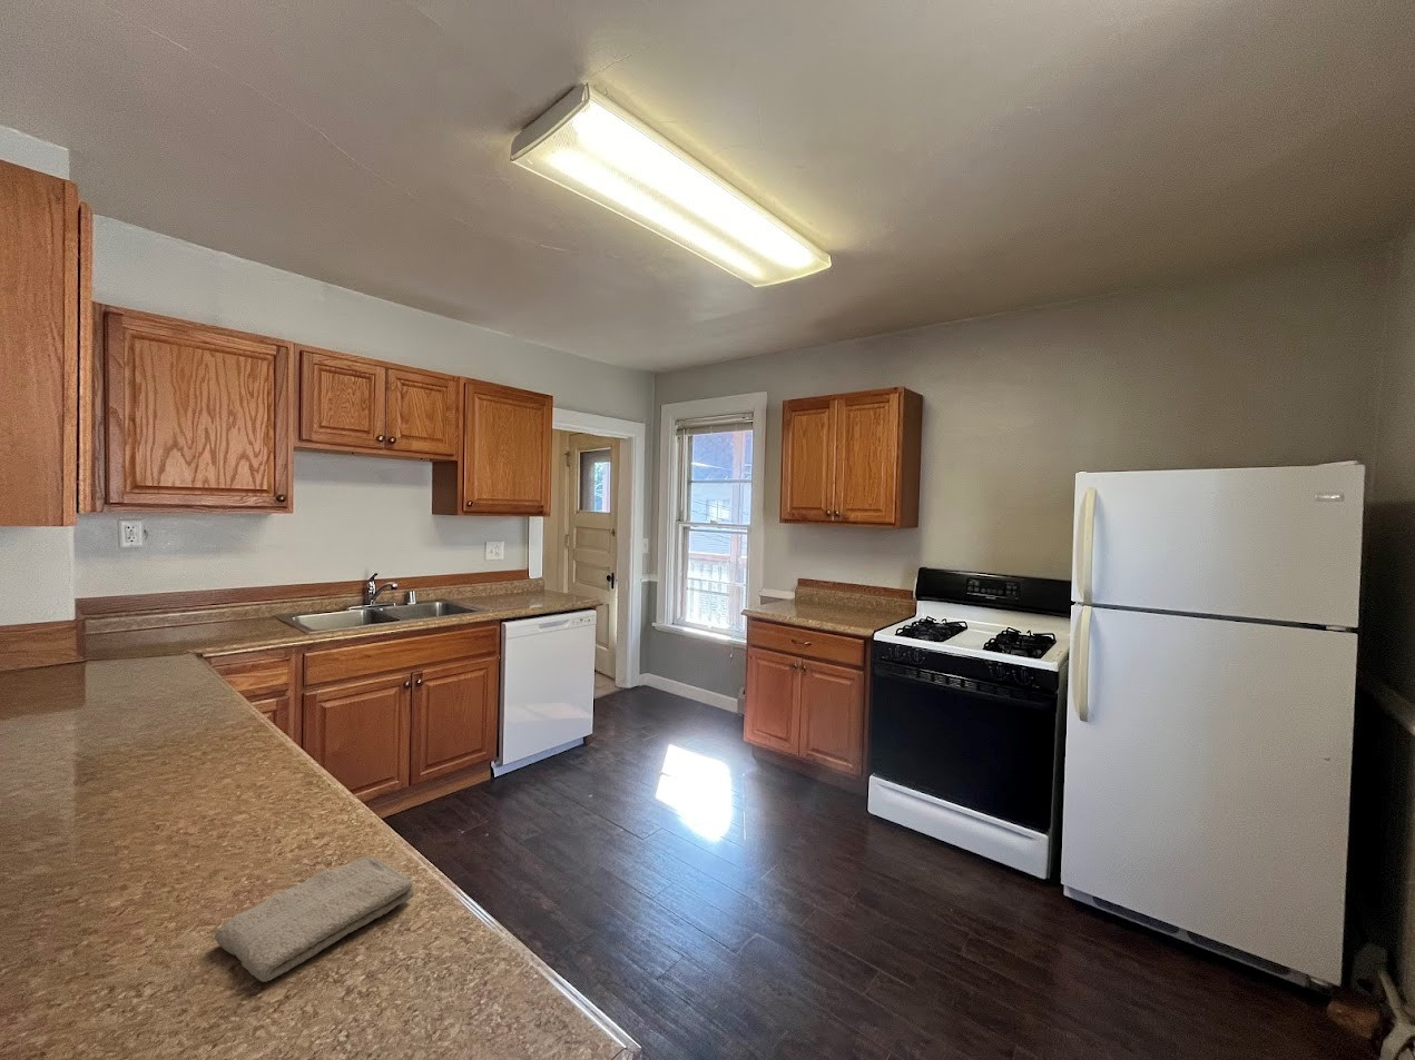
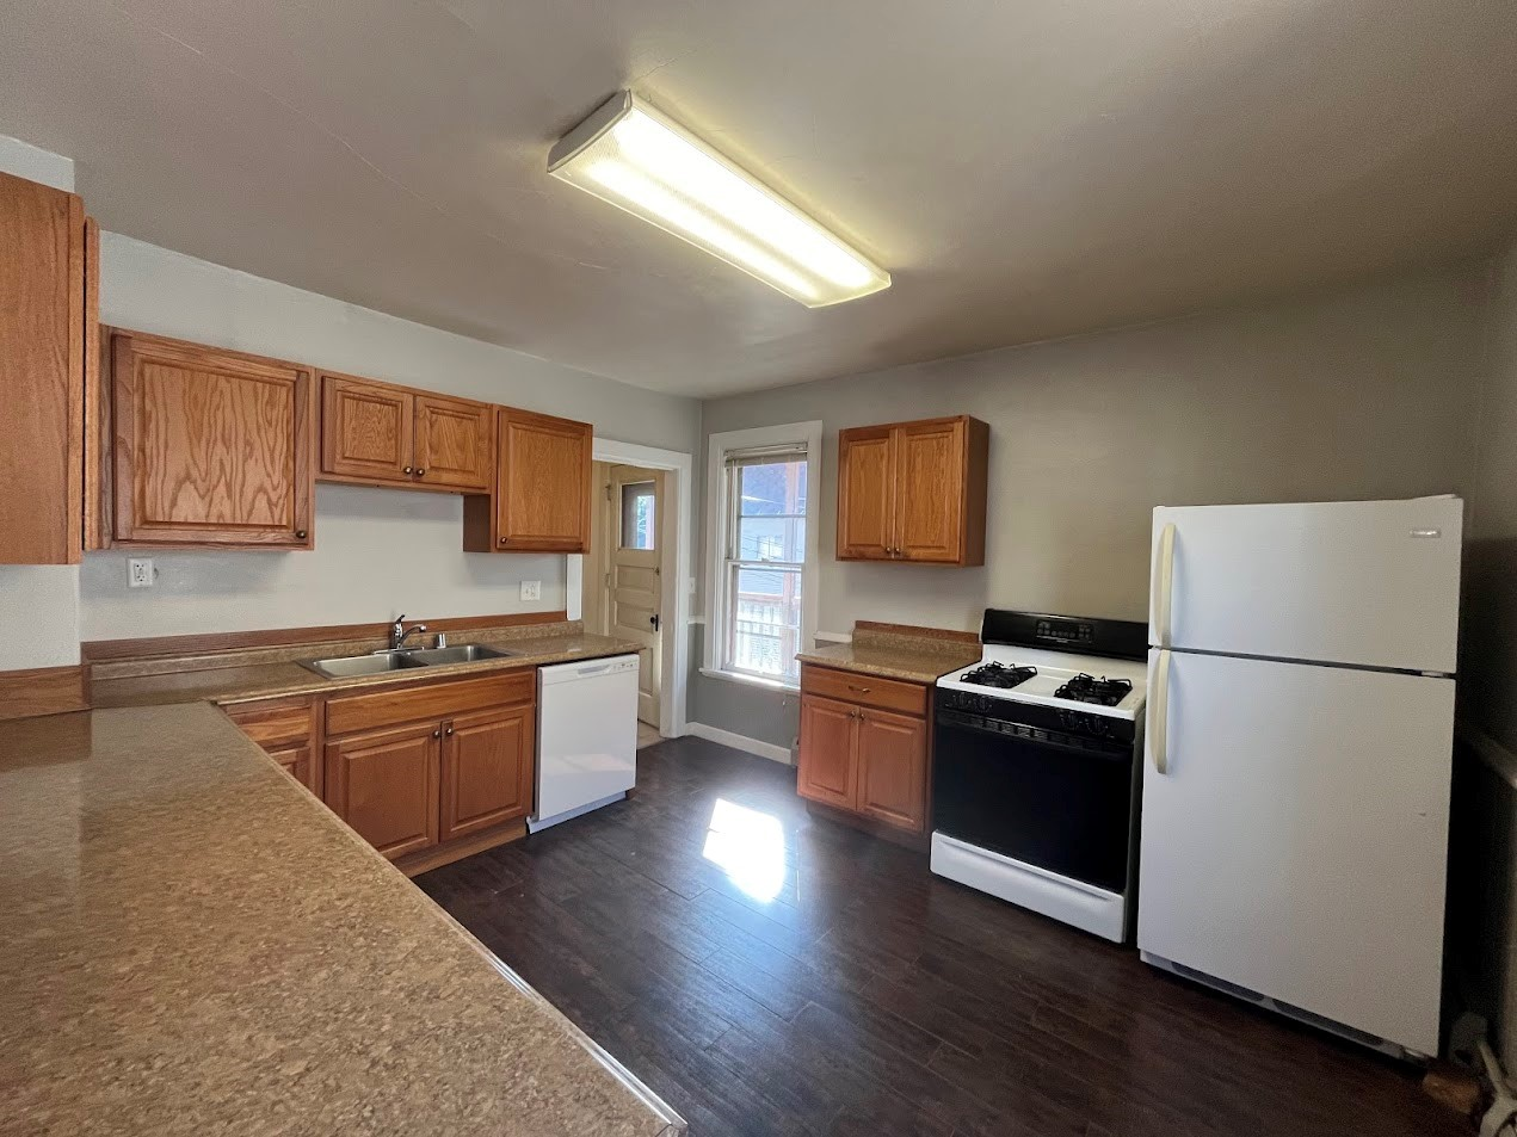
- washcloth [214,855,414,983]
